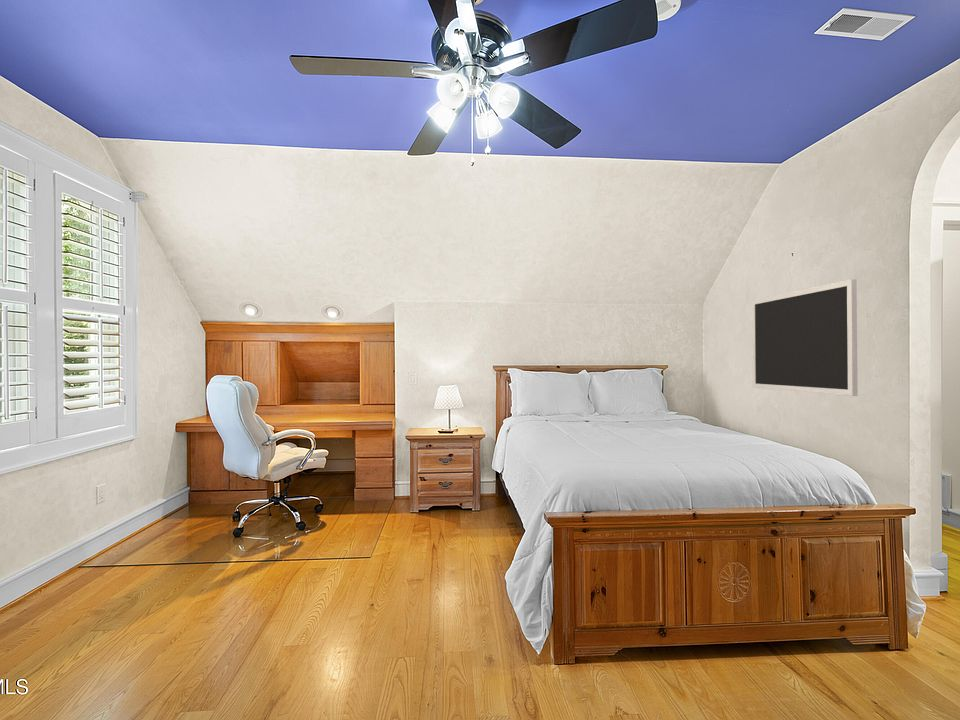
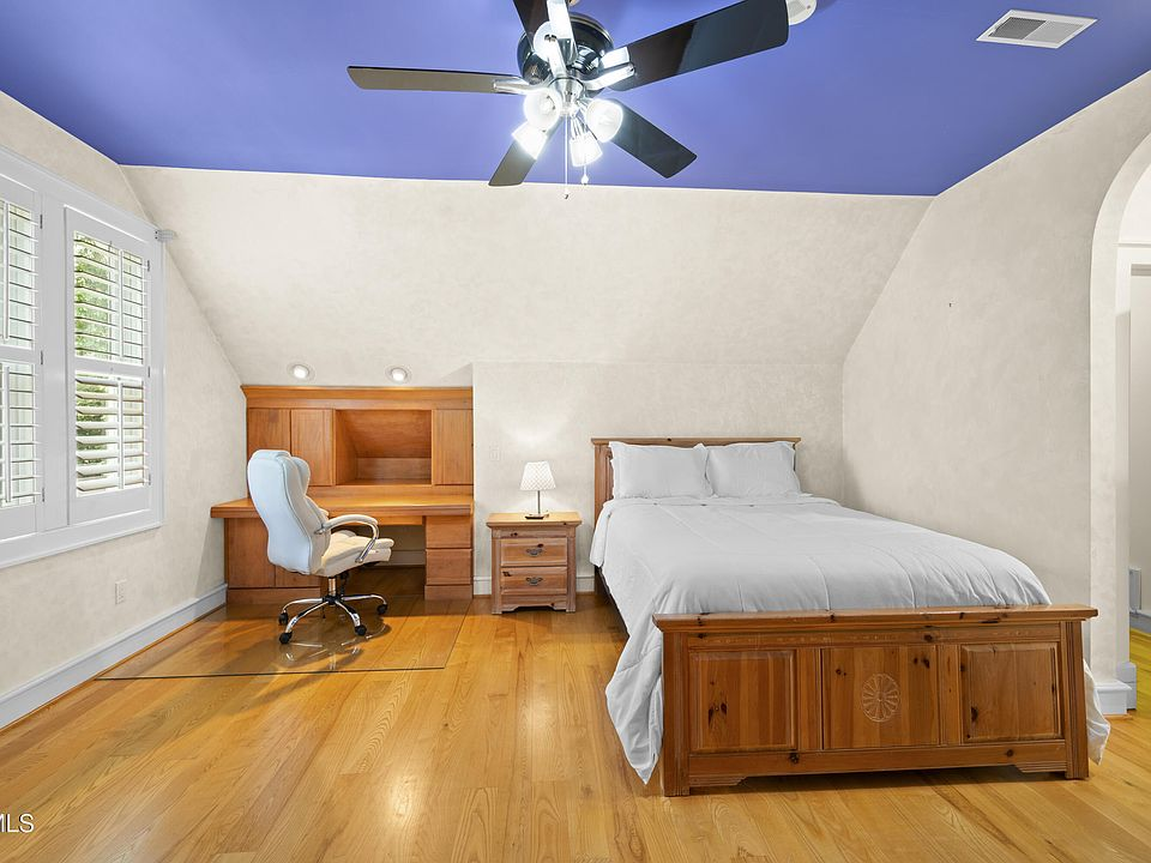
- chalkboard [751,278,859,397]
